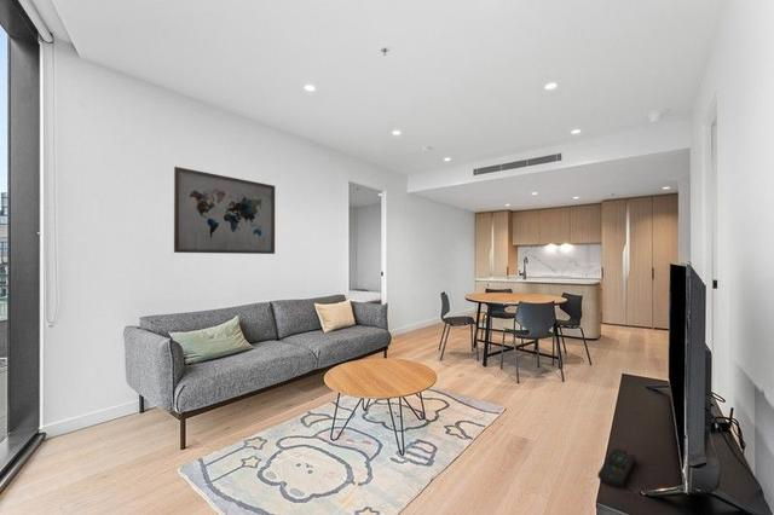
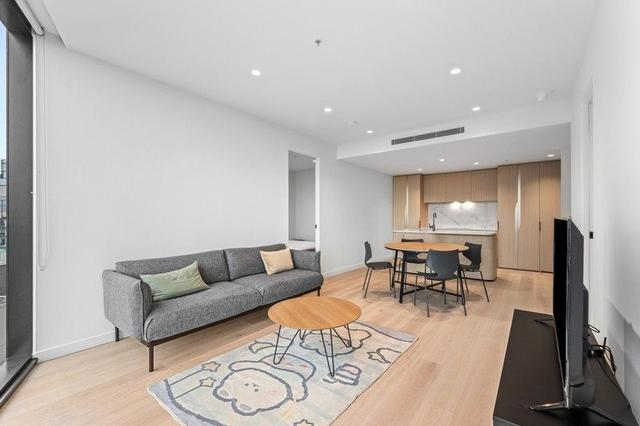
- remote control [596,447,636,488]
- wall art [173,166,276,255]
